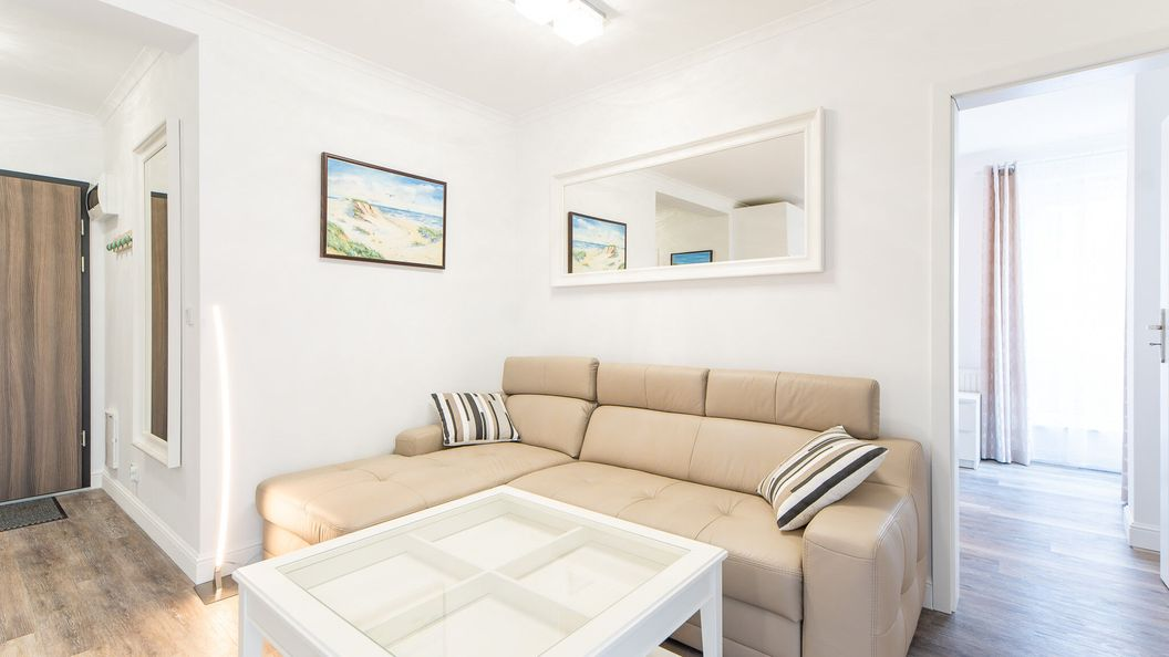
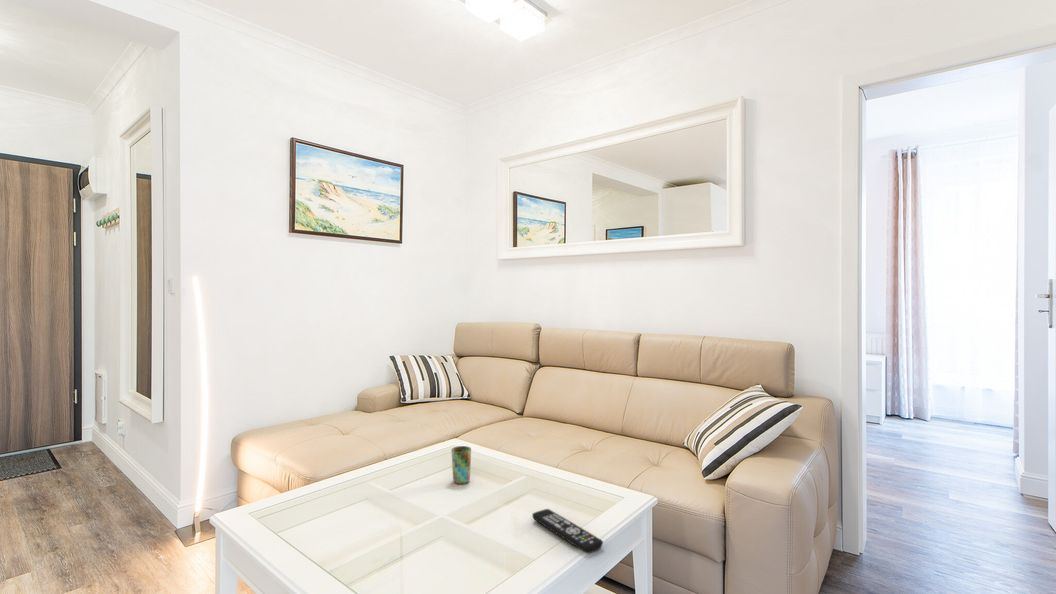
+ remote control [531,508,604,555]
+ cup [450,445,472,485]
